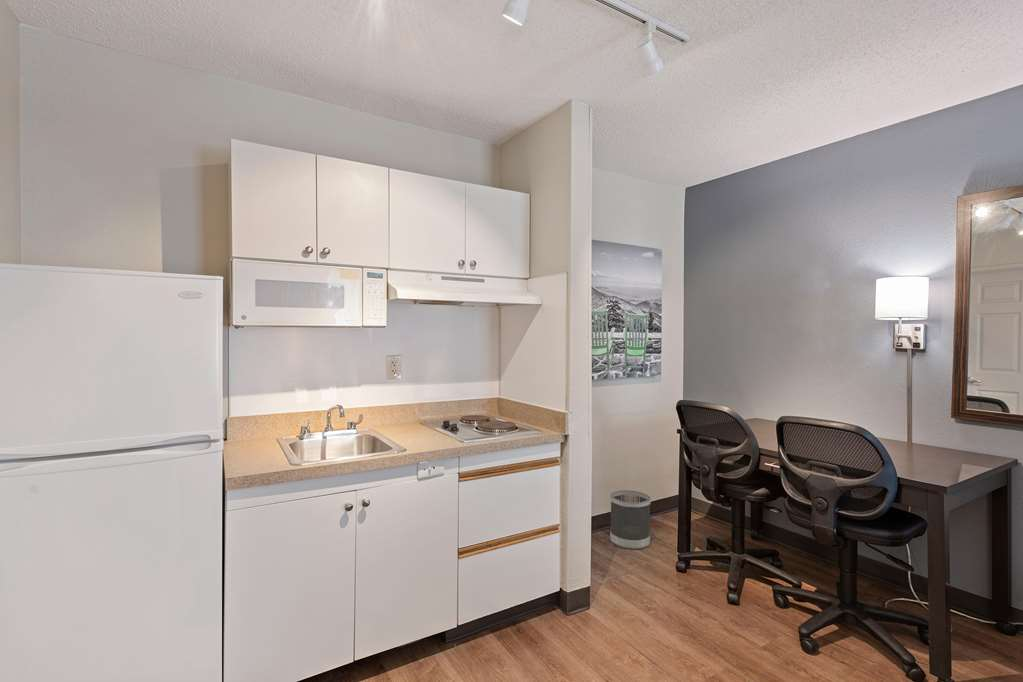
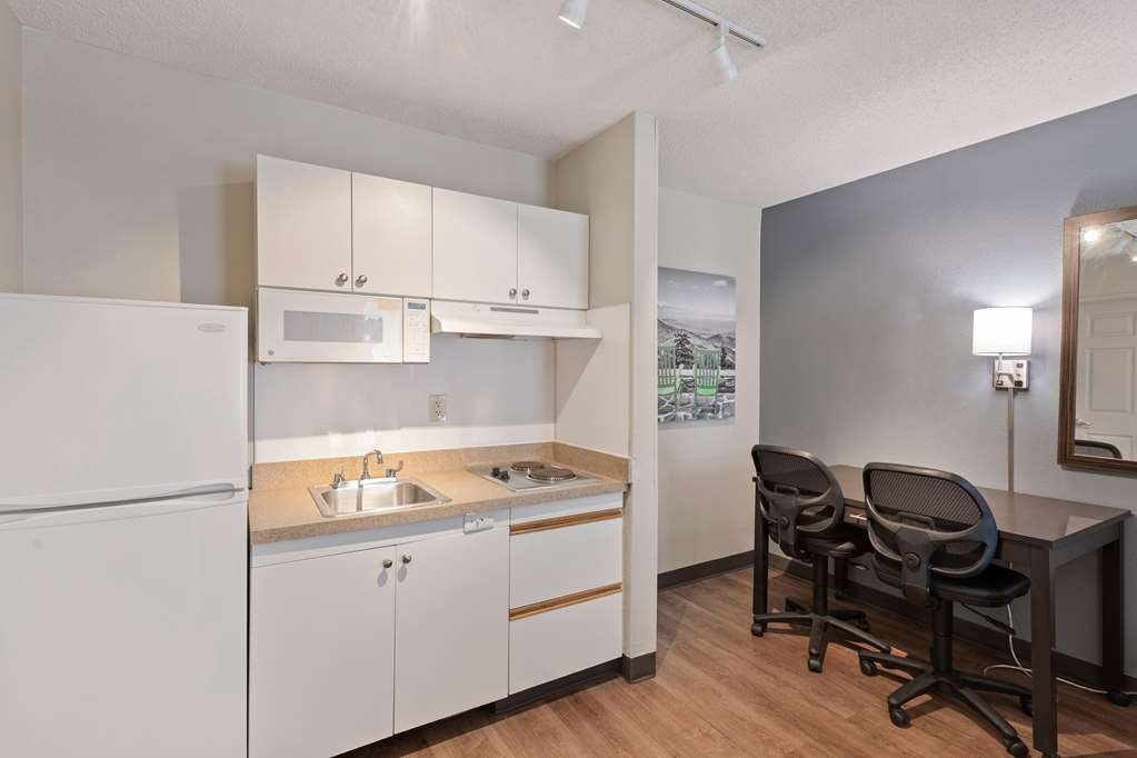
- wastebasket [609,489,652,550]
